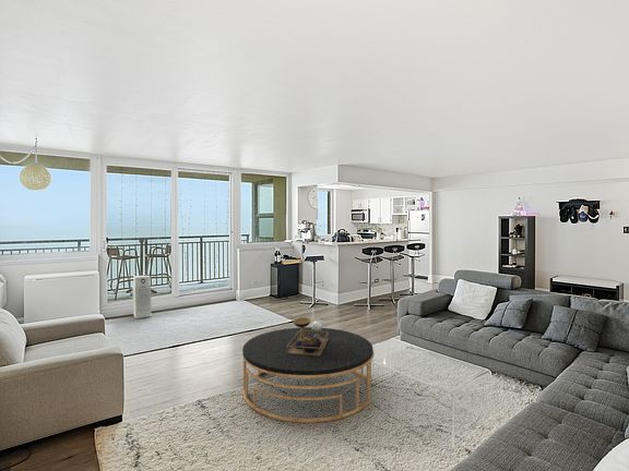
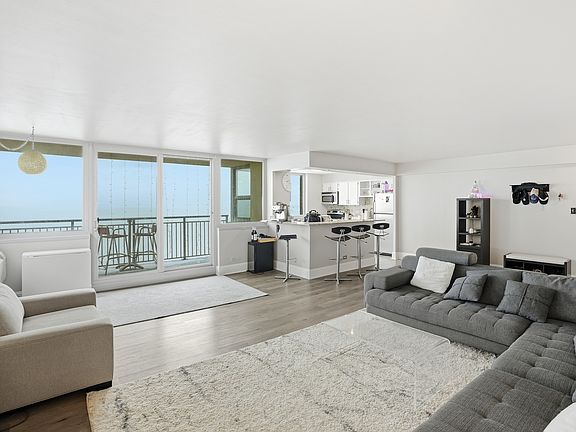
- coffee table [241,316,375,424]
- air purifier [132,275,153,319]
